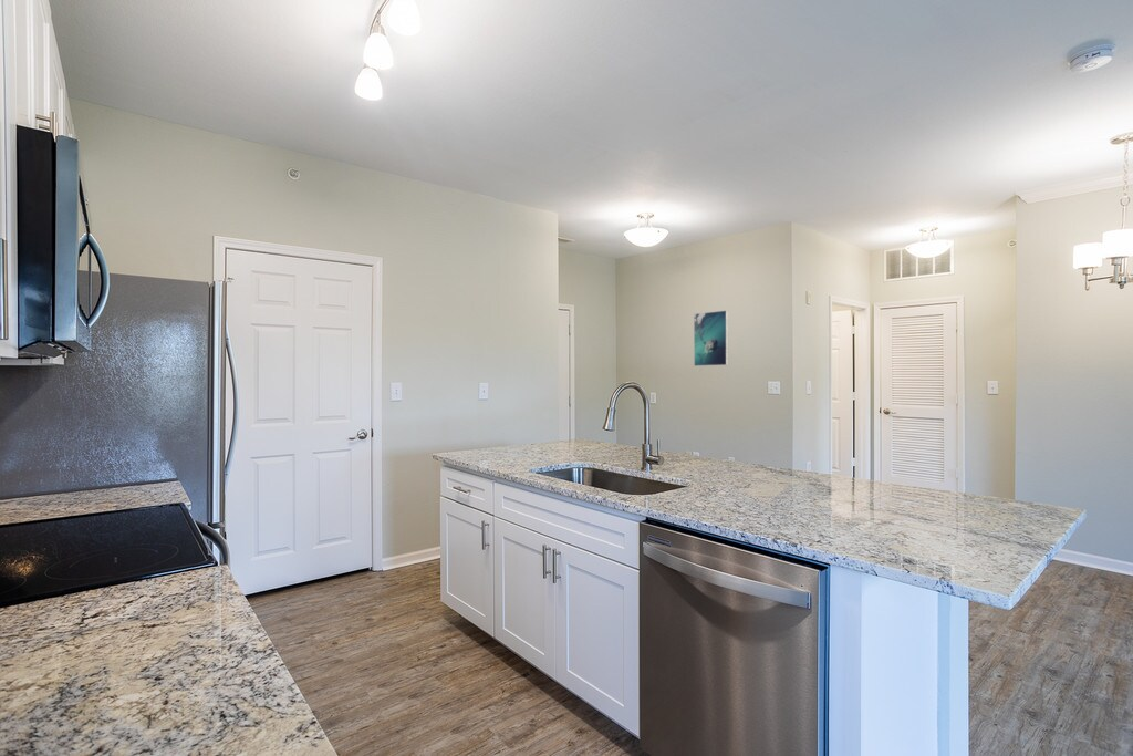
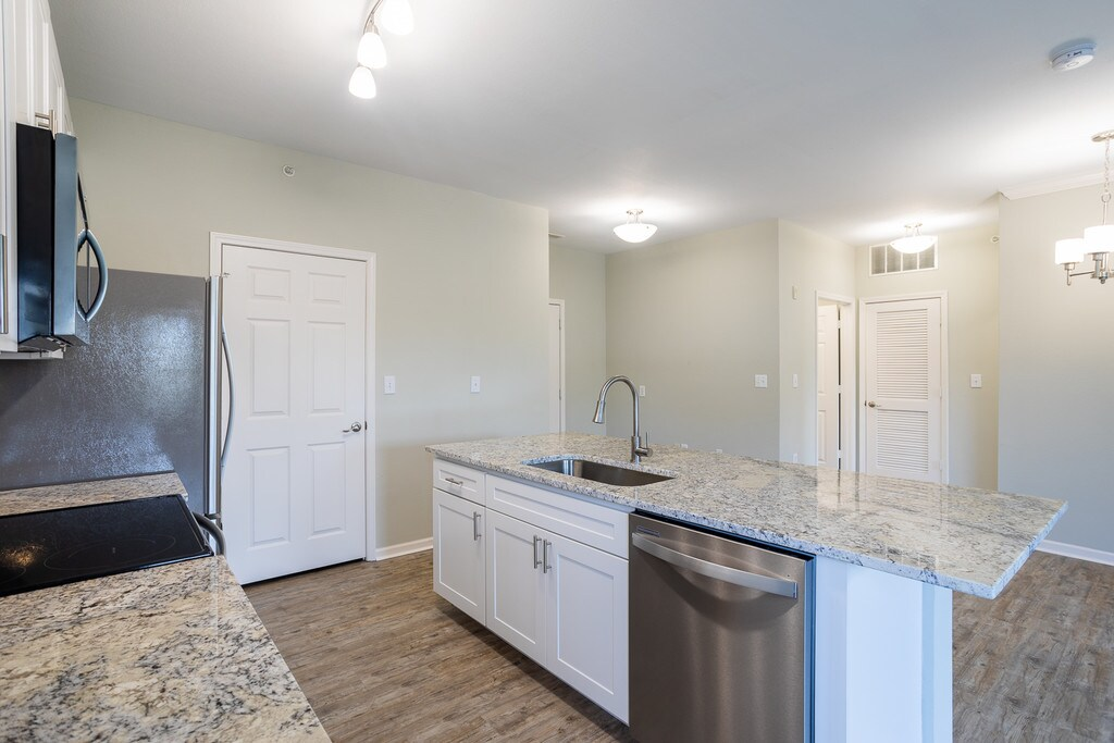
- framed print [693,309,729,367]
